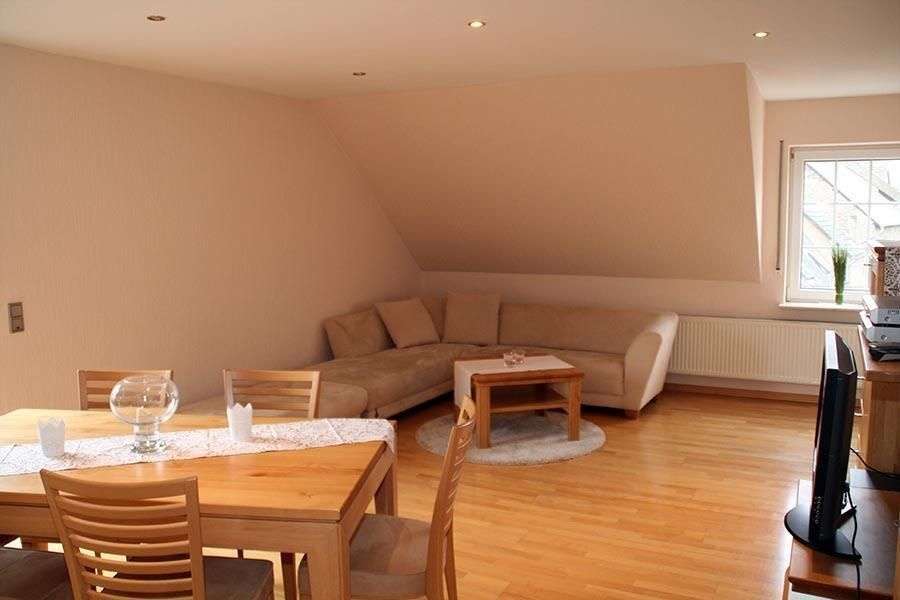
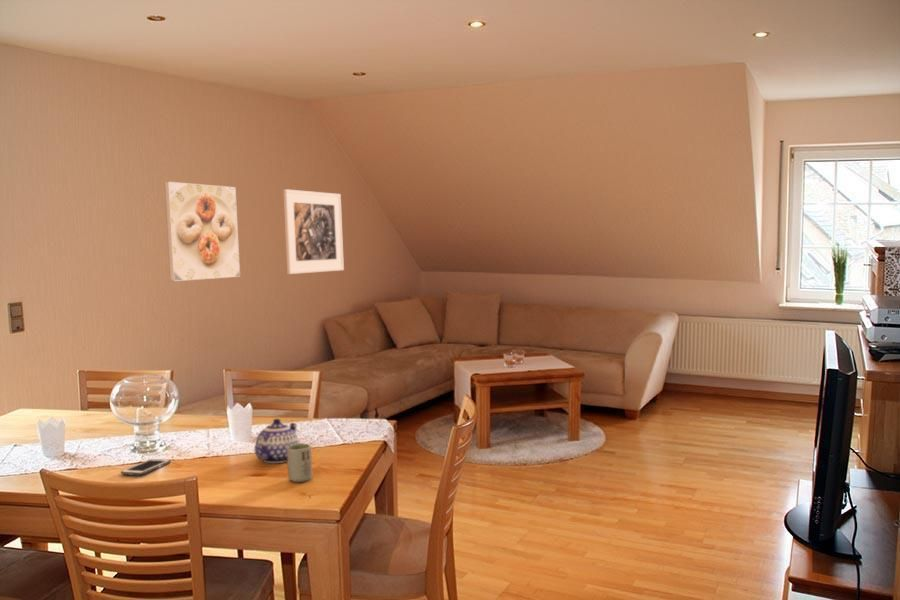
+ teapot [253,418,299,464]
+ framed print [282,188,345,275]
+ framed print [164,181,241,282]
+ cup [287,443,313,483]
+ cell phone [120,458,171,476]
